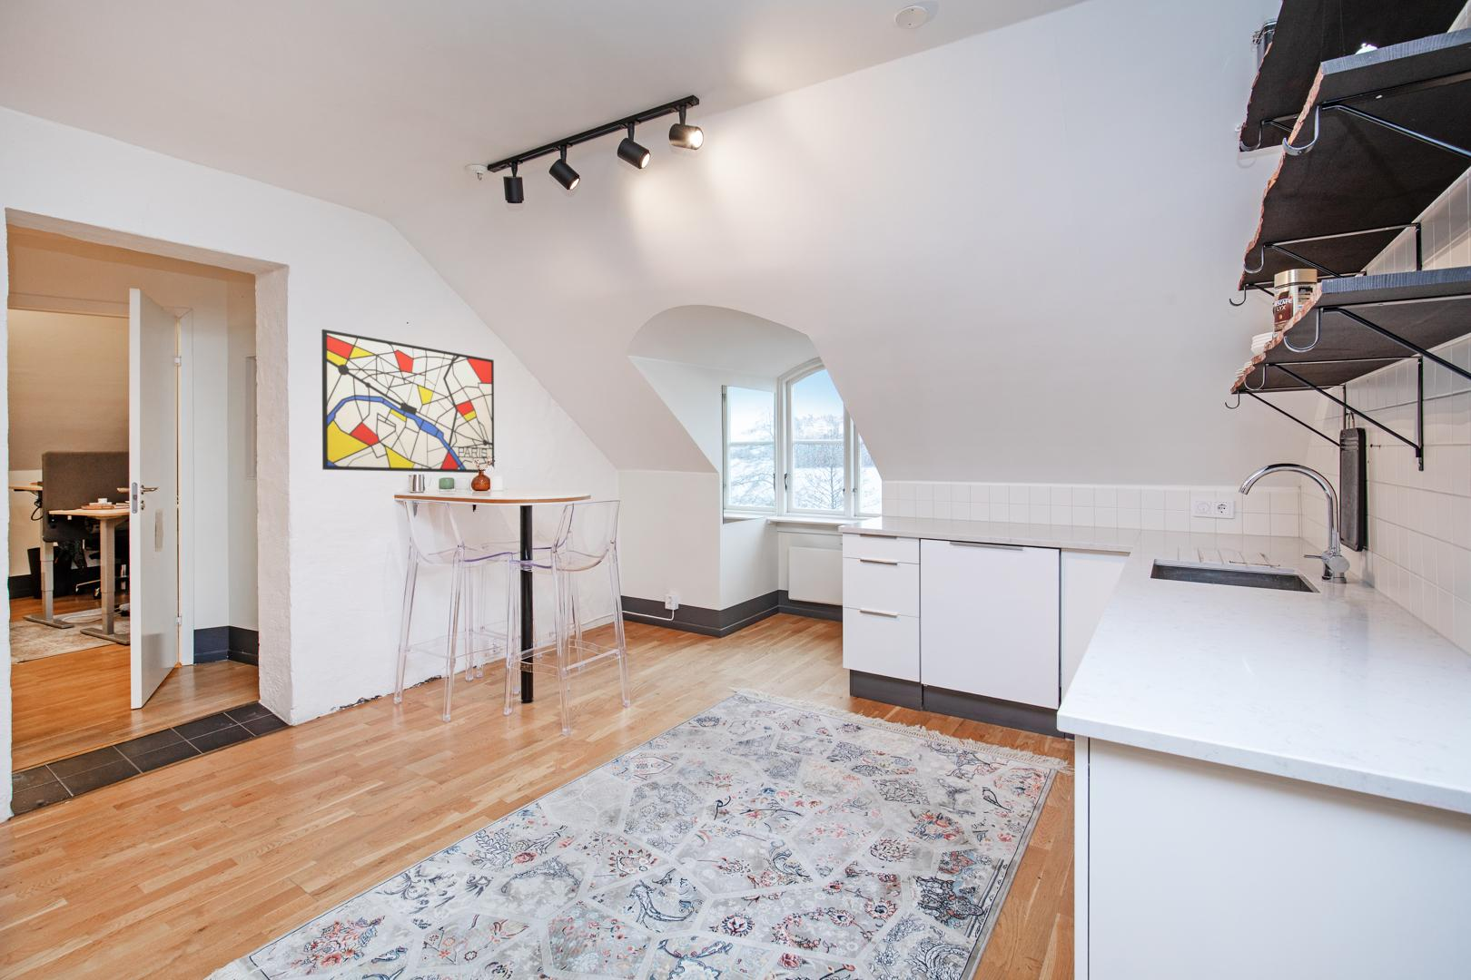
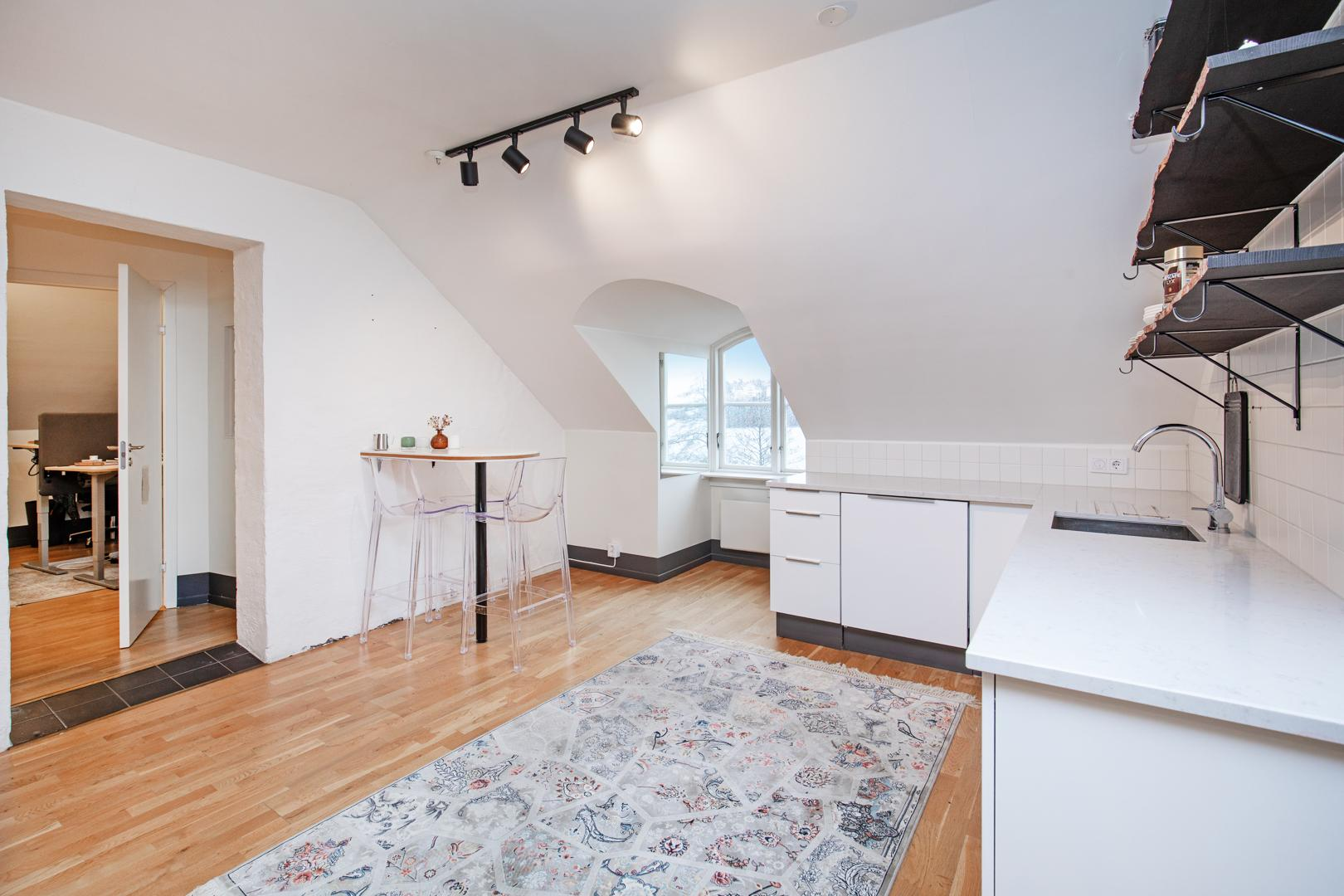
- wall art [321,328,495,474]
